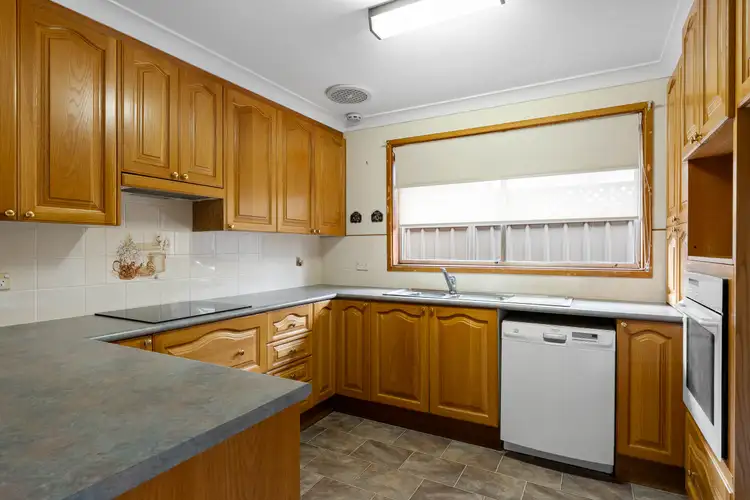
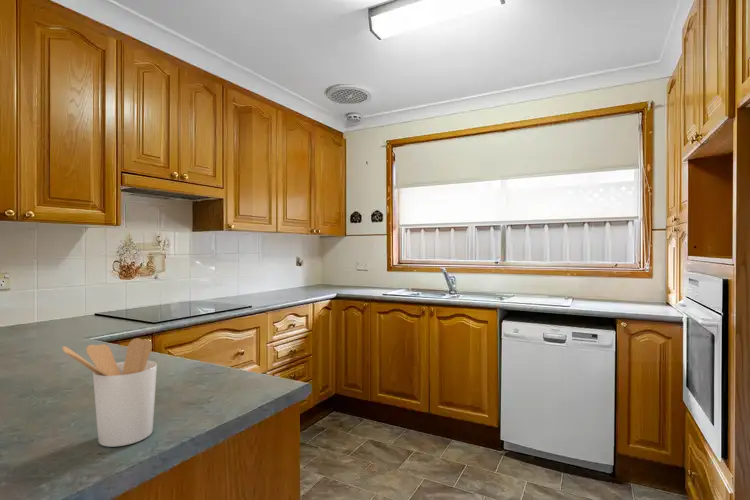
+ utensil holder [61,337,158,448]
